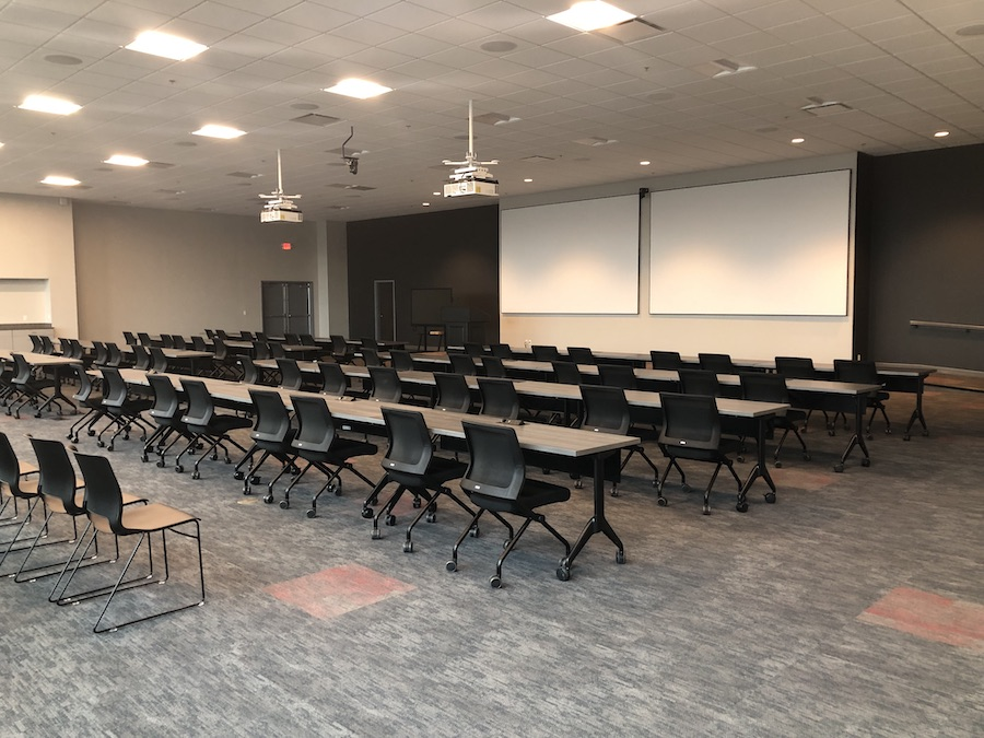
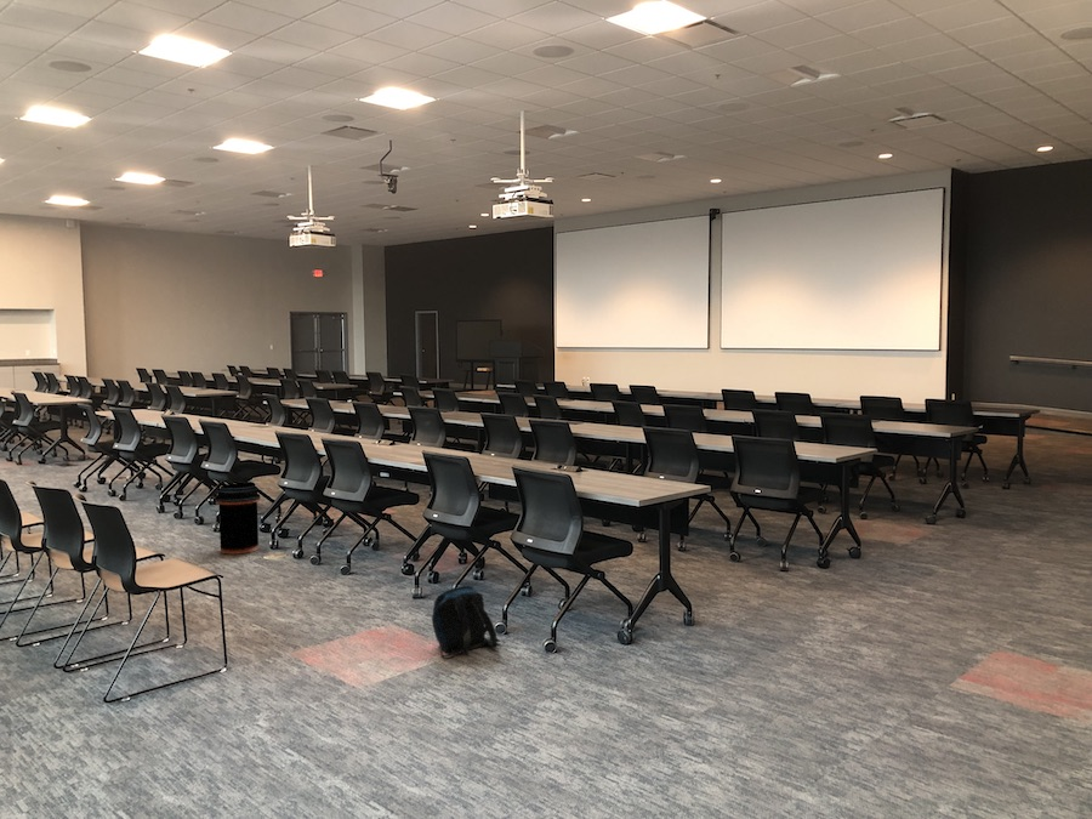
+ backpack [431,585,502,659]
+ trash can [215,482,261,556]
